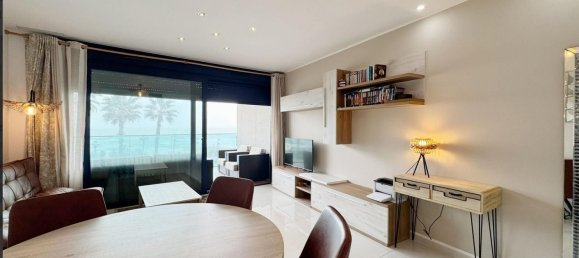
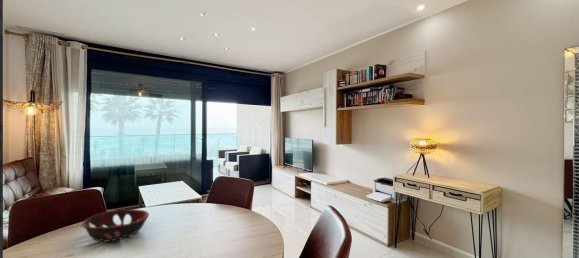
+ decorative bowl [81,208,150,243]
